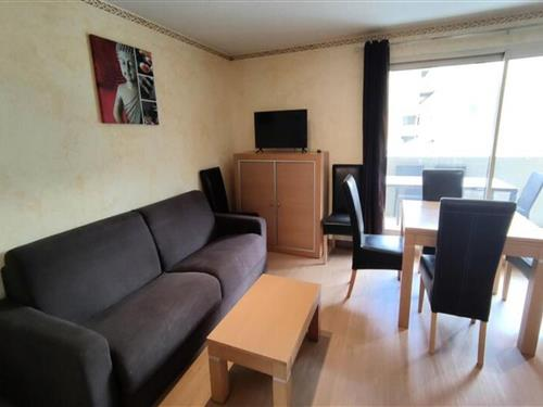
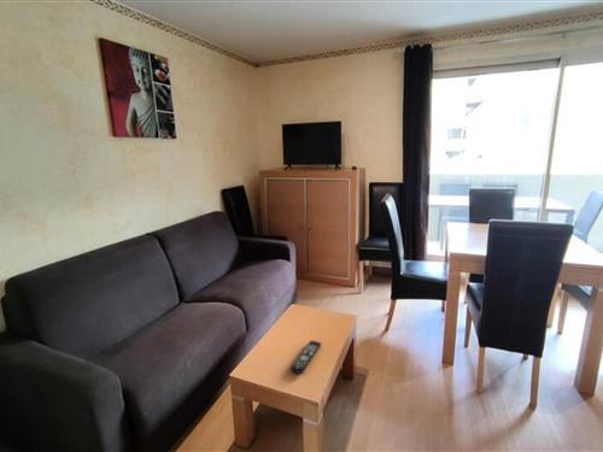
+ remote control [289,340,322,375]
